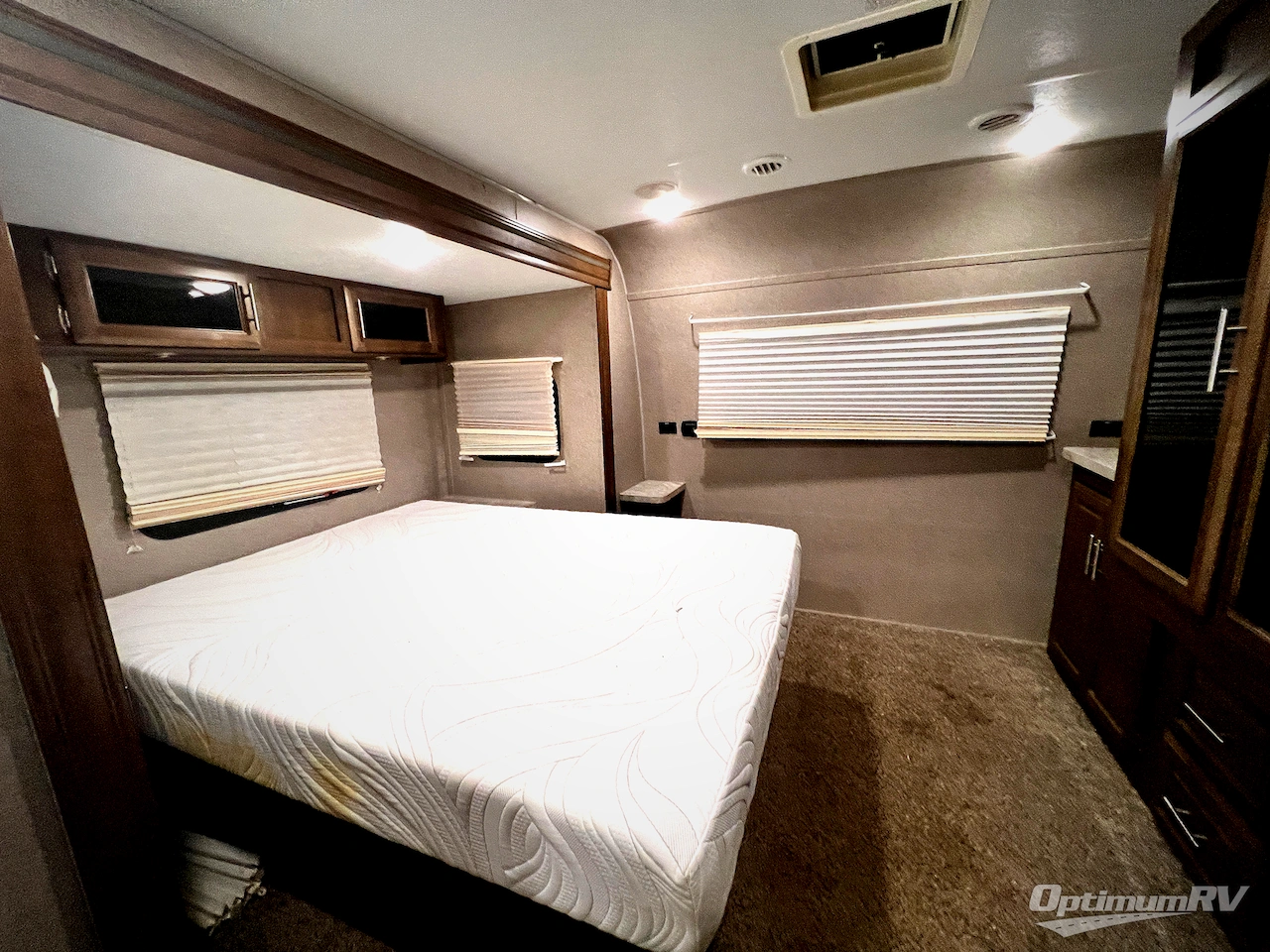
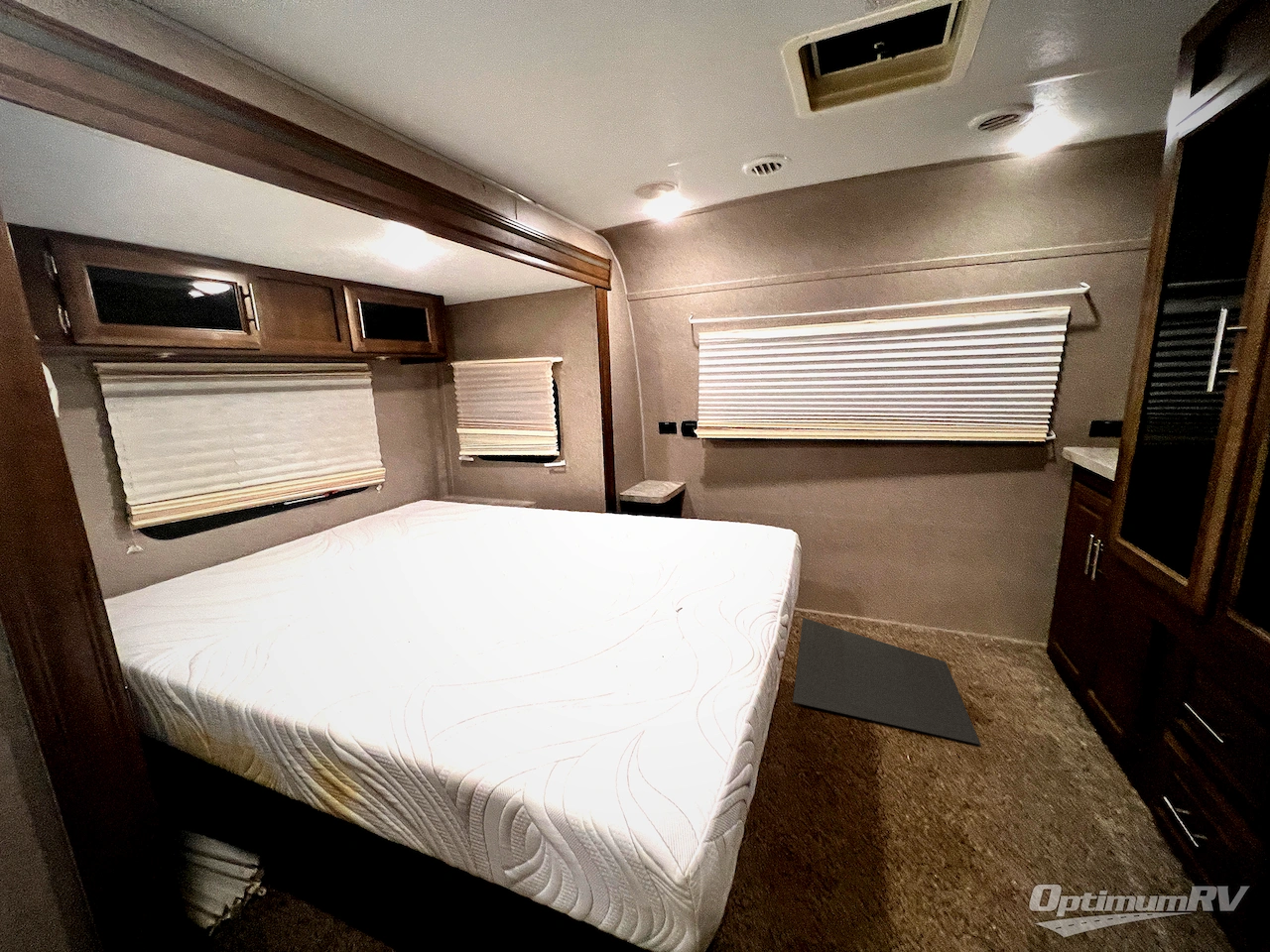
+ bath mat [792,617,981,746]
